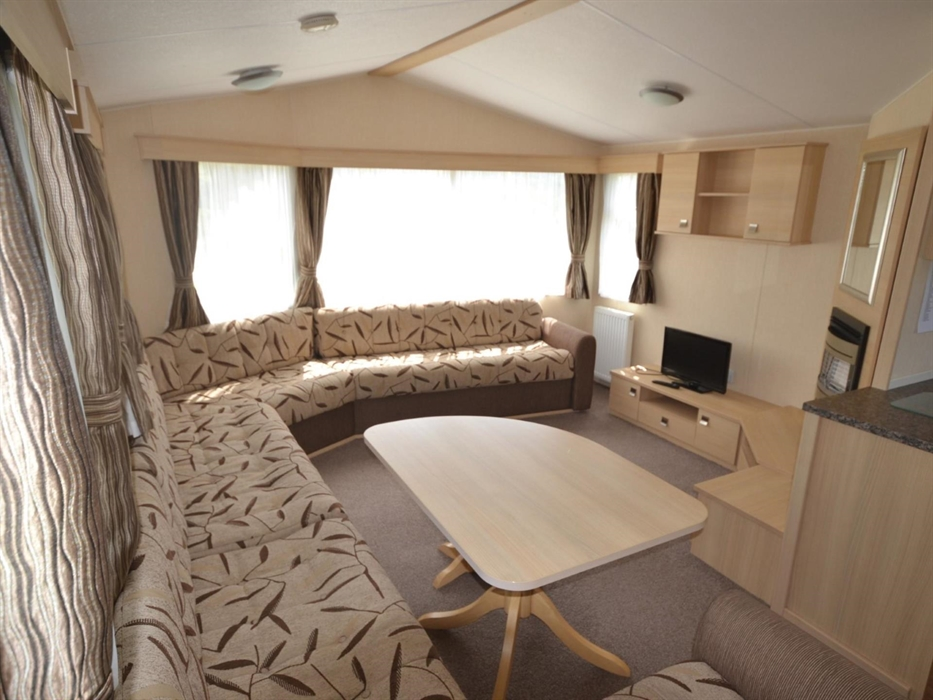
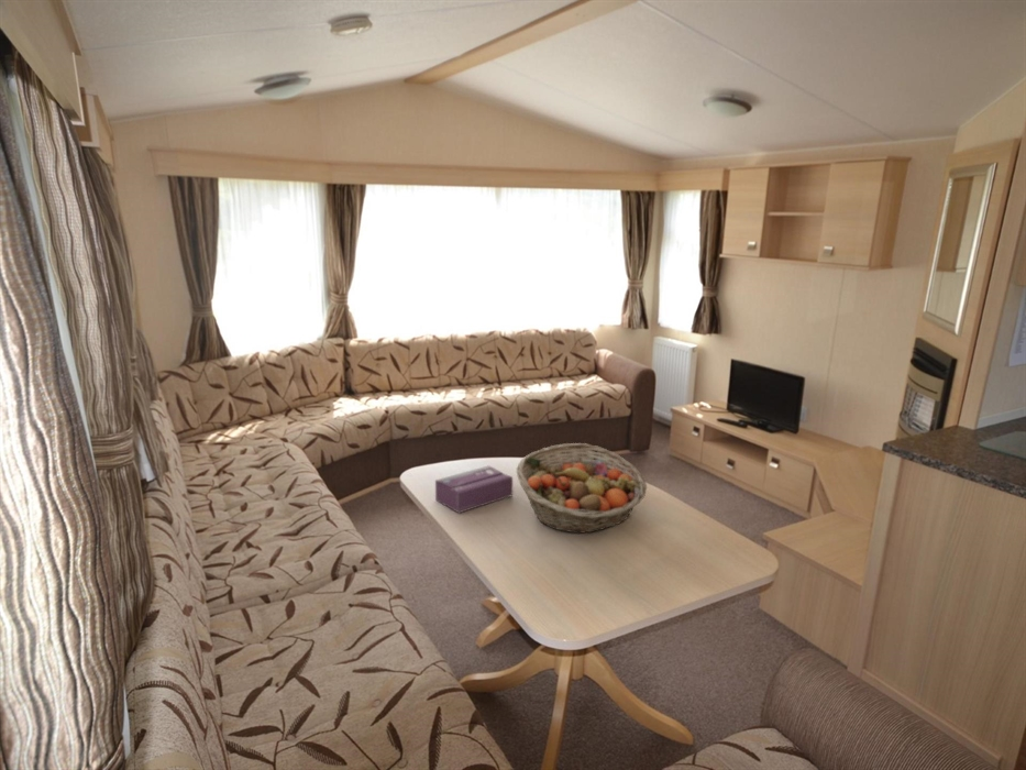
+ tissue box [434,464,514,514]
+ fruit basket [516,442,648,534]
